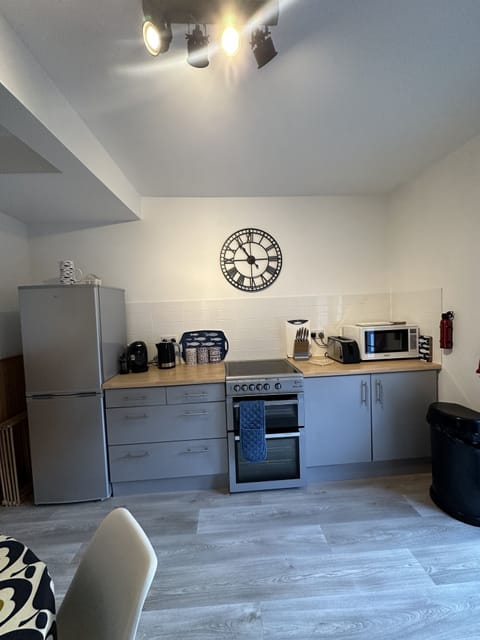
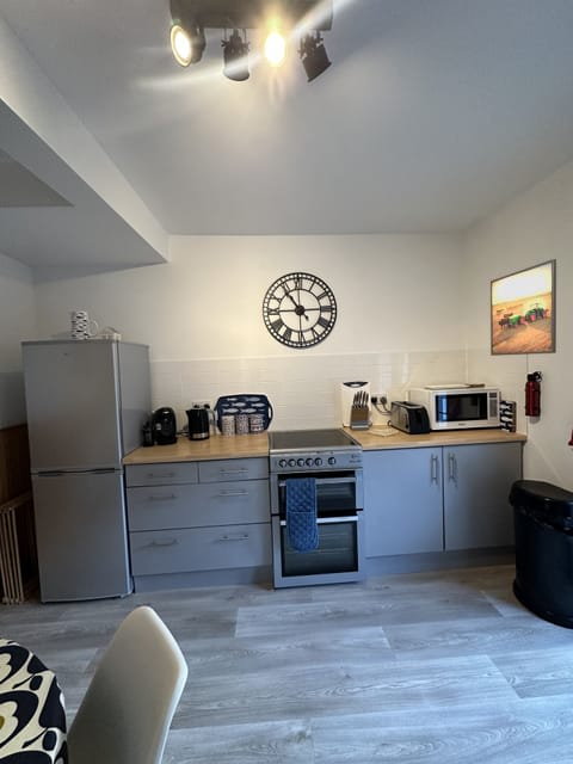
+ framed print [489,258,557,357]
